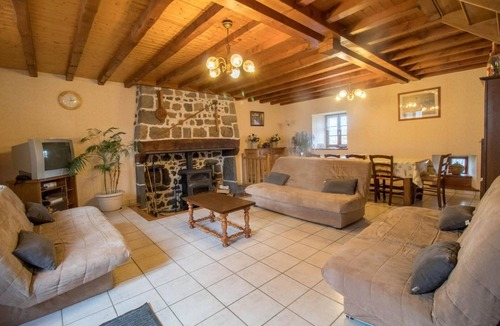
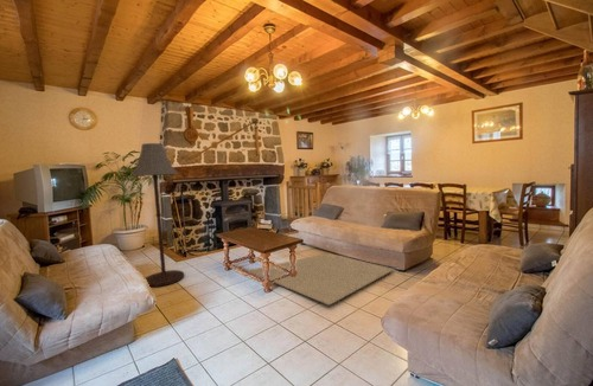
+ rug [246,252,395,307]
+ floor lamp [129,142,185,288]
